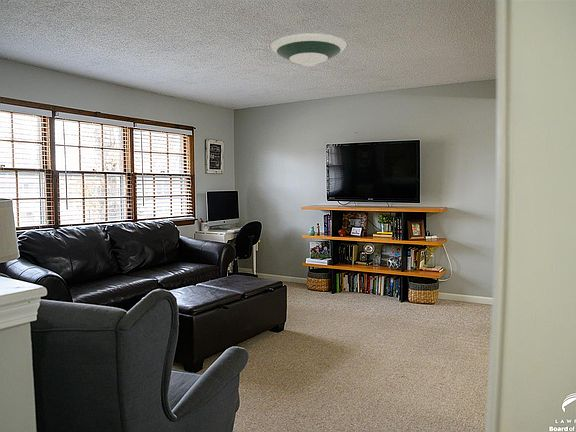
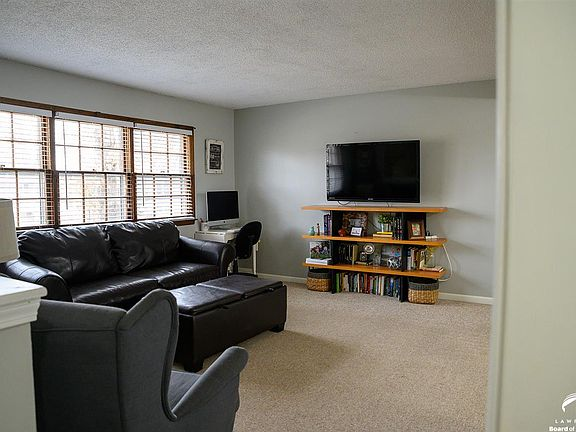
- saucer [270,32,347,67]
